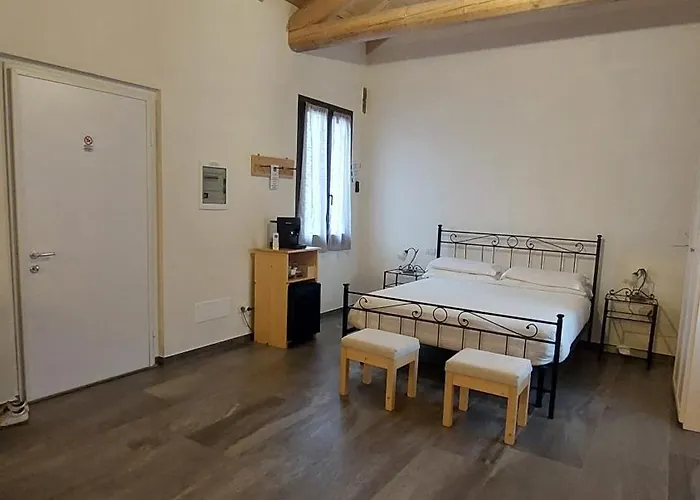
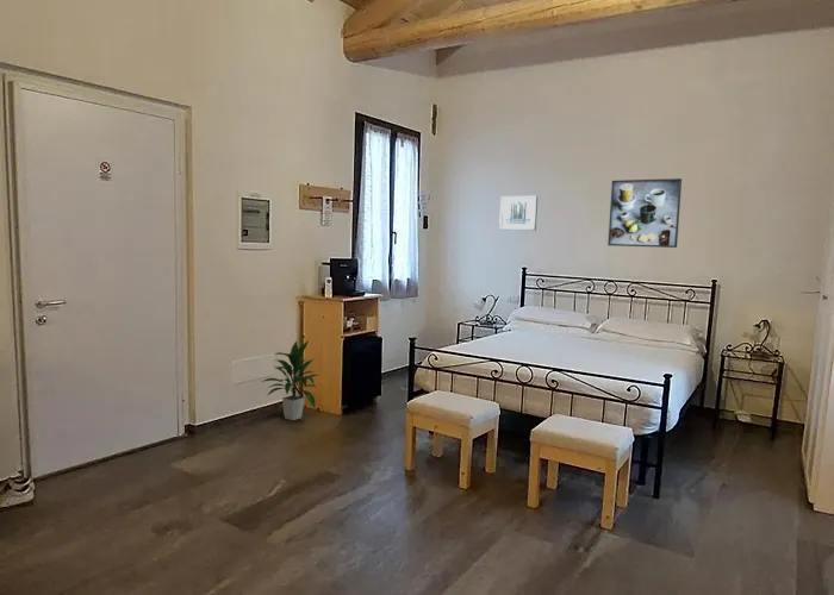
+ wall art [498,195,539,232]
+ indoor plant [261,339,320,421]
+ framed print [606,177,683,249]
